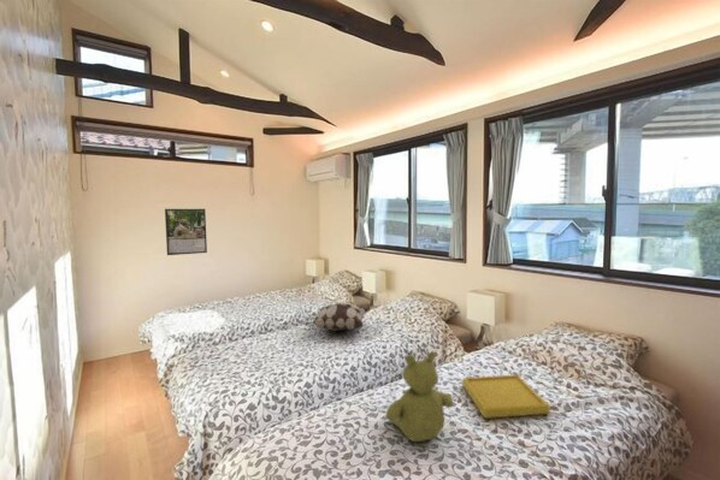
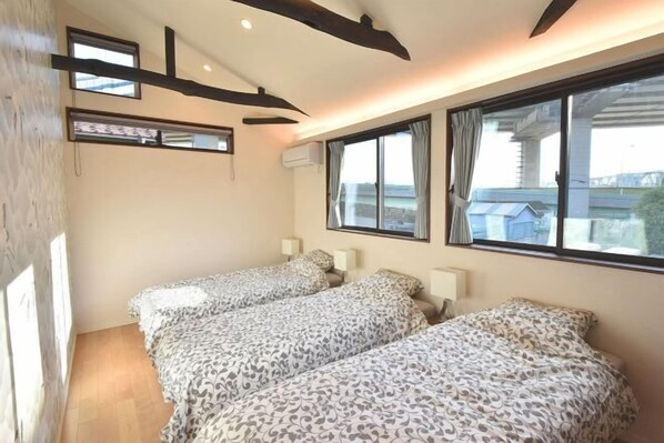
- decorative pillow [303,302,370,332]
- serving tray [460,373,553,420]
- stuffed bear [384,350,455,443]
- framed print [164,208,208,256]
